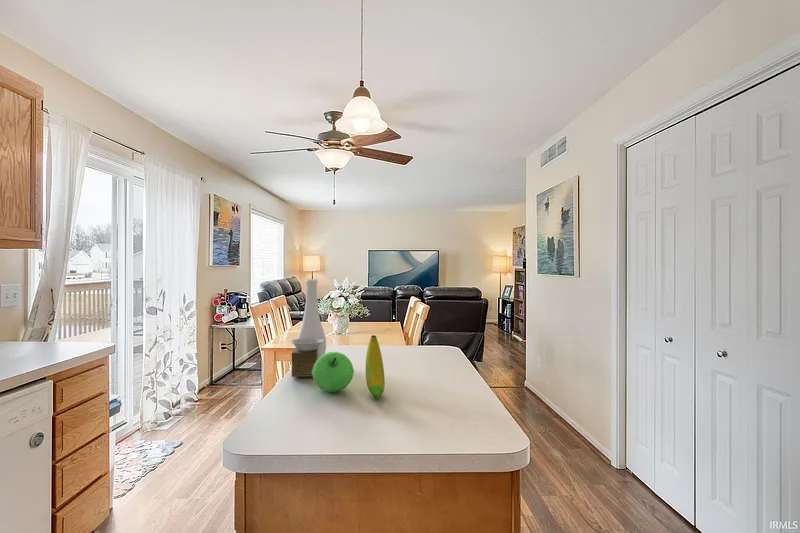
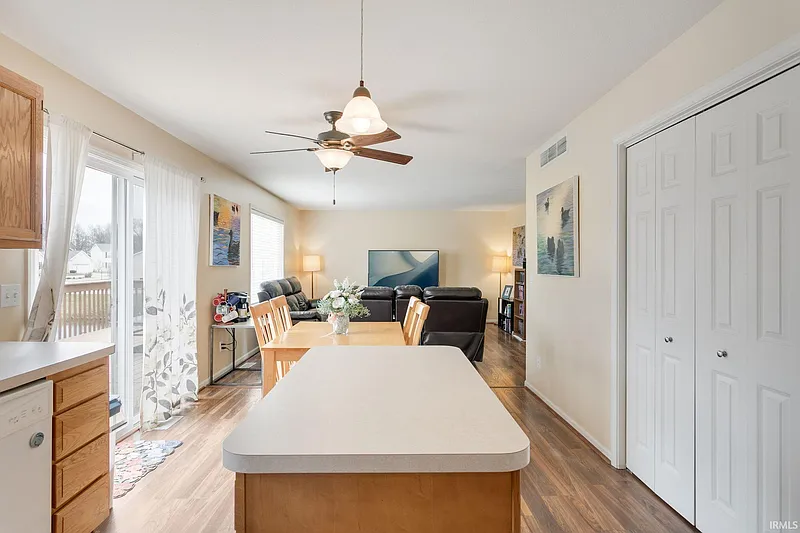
- vase [289,278,327,378]
- fruit [312,334,386,401]
